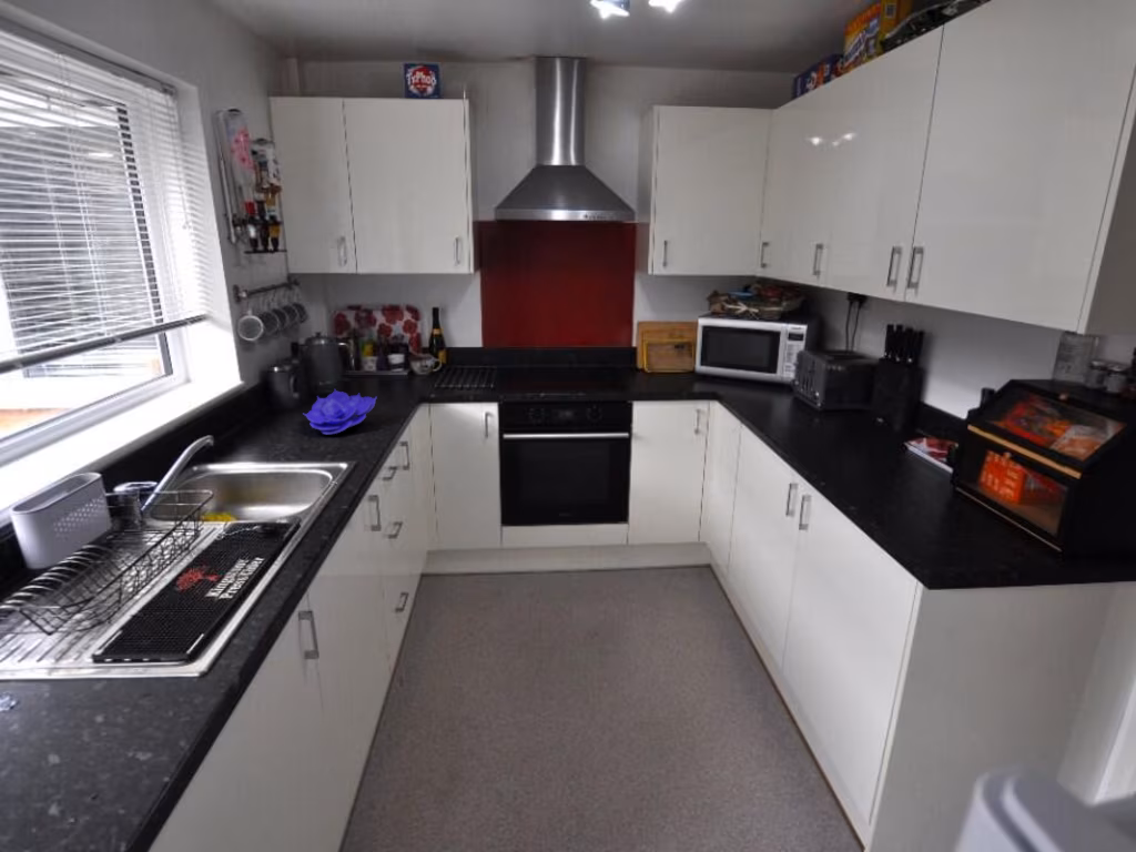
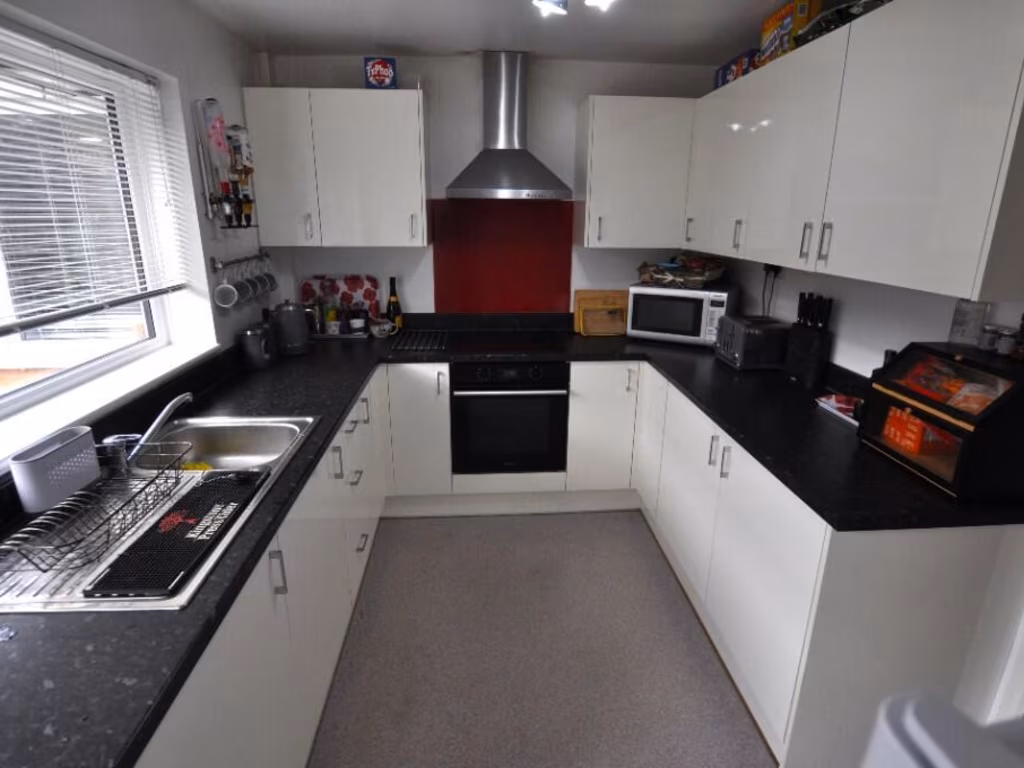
- decorative bowl [303,389,378,435]
